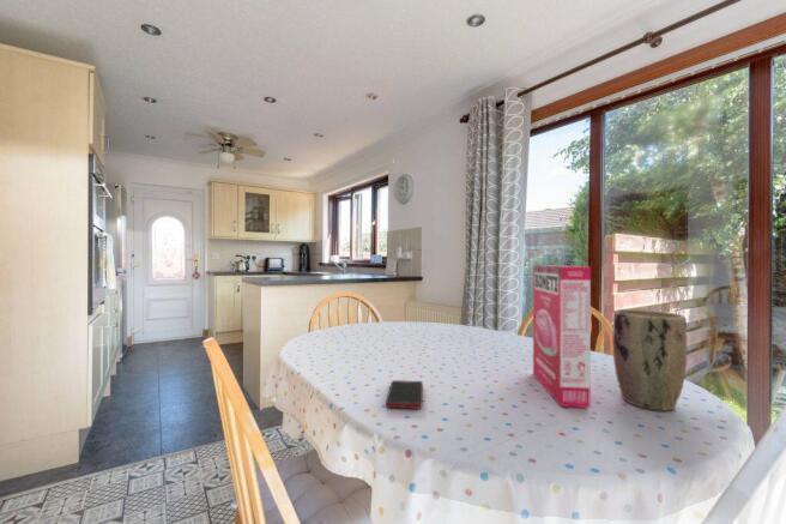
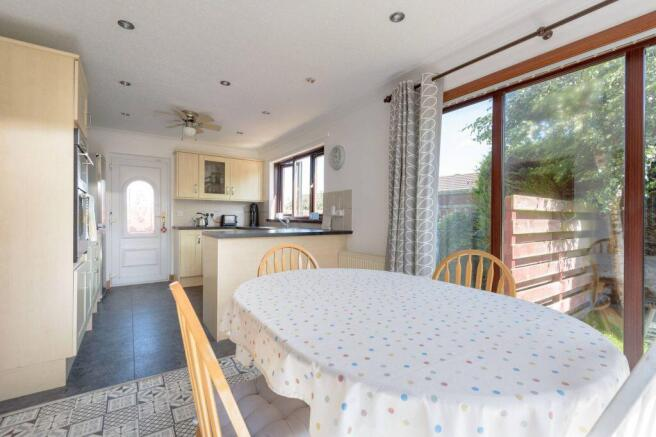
- cell phone [385,379,424,410]
- cereal box [532,265,592,409]
- plant pot [611,308,688,411]
